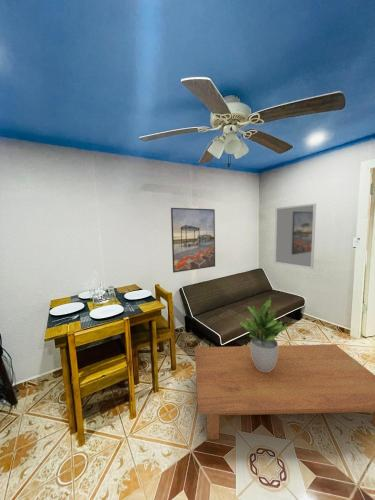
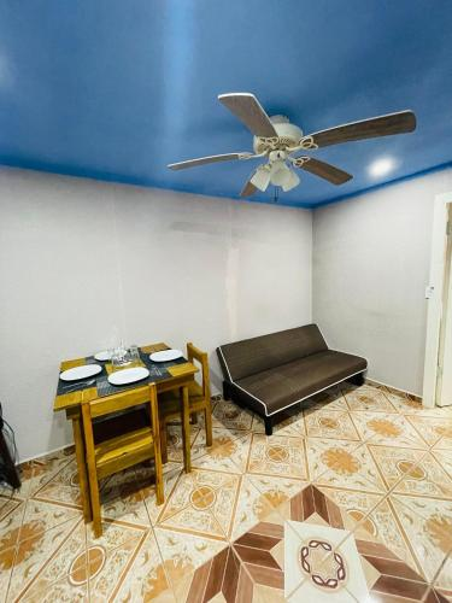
- home mirror [273,203,317,270]
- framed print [170,207,216,273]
- potted plant [239,297,290,372]
- coffee table [194,343,375,441]
